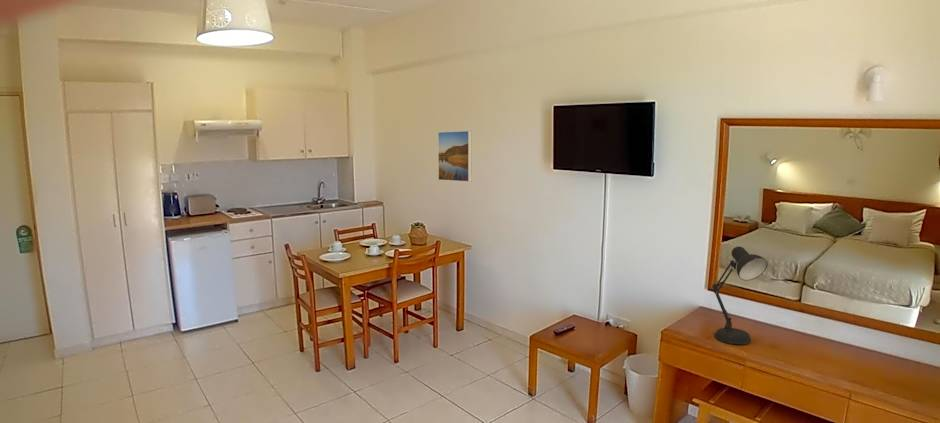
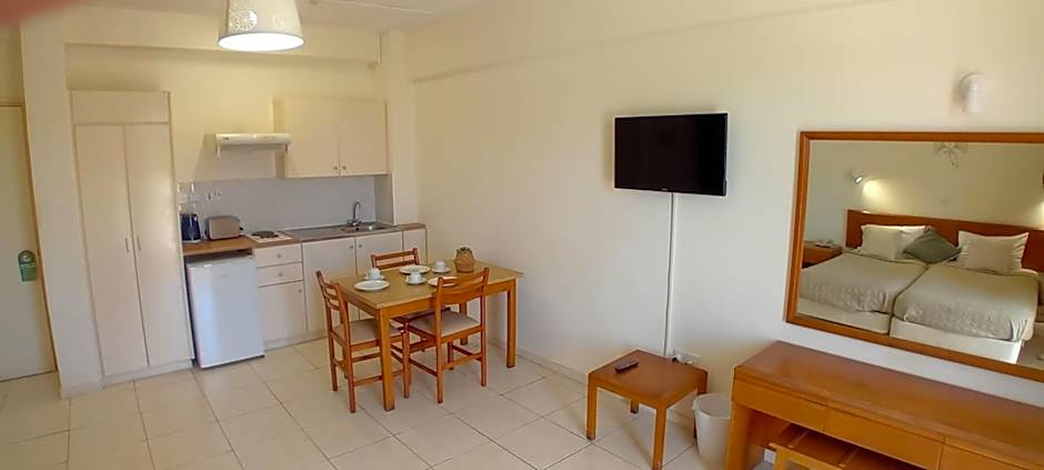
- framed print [437,130,473,183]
- desk lamp [711,246,769,345]
